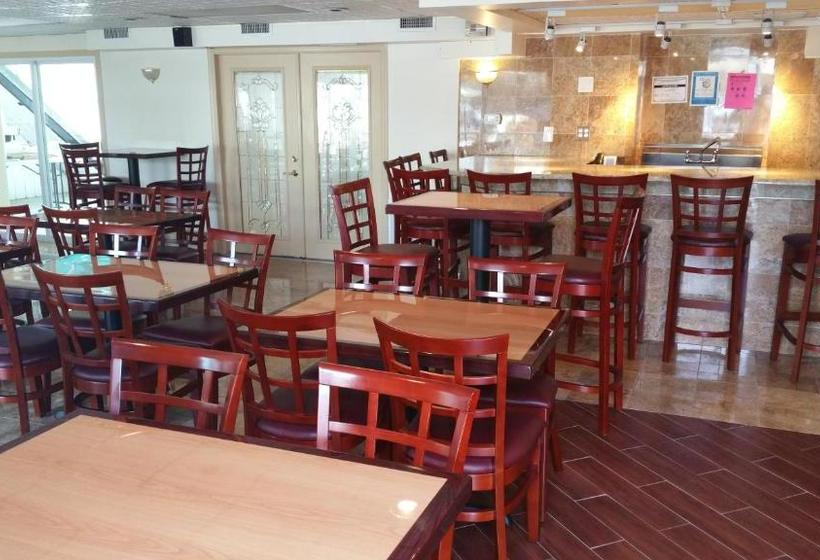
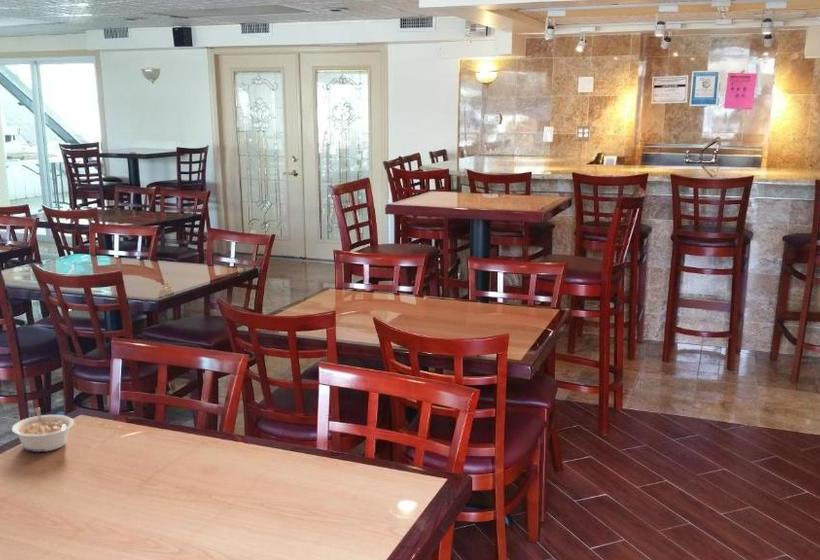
+ legume [11,407,75,453]
